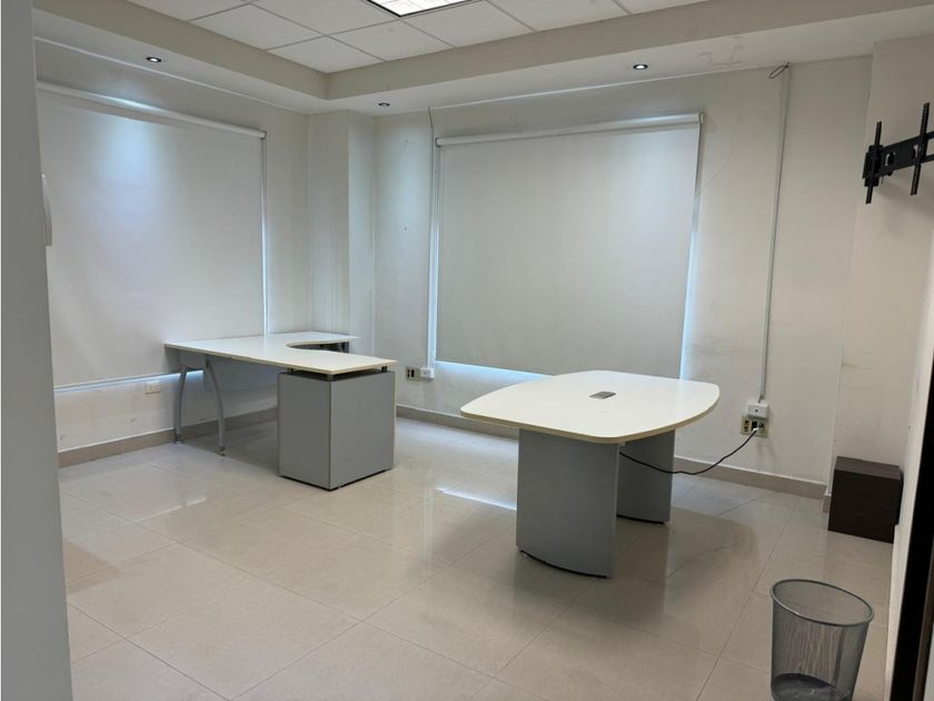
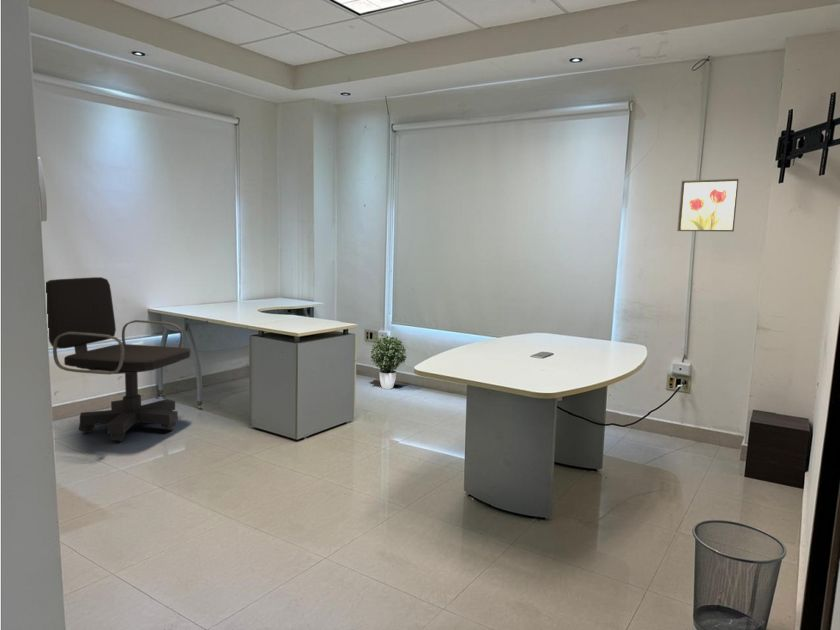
+ wall art [676,178,740,233]
+ office chair [45,276,191,442]
+ potted plant [368,334,407,390]
